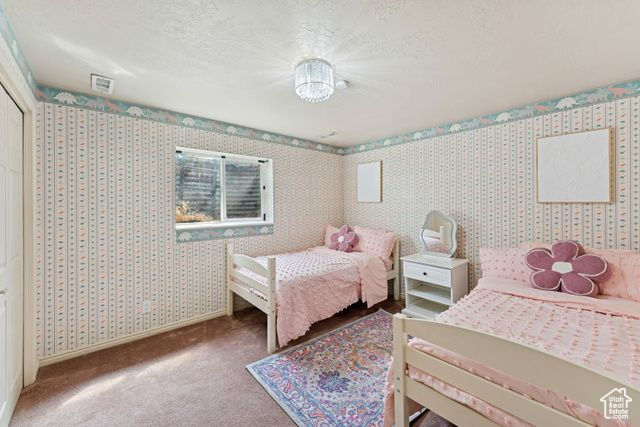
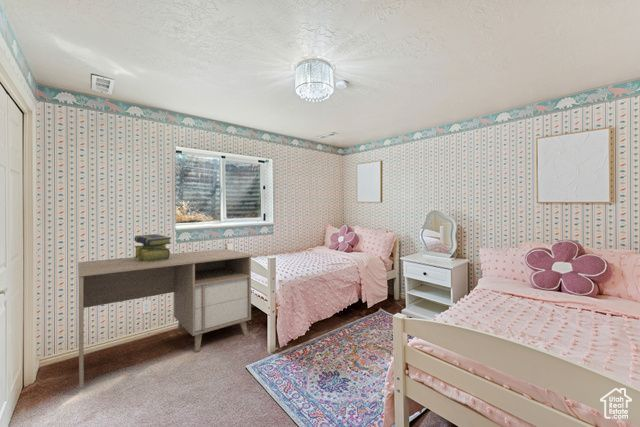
+ stack of books [133,233,172,263]
+ desk [77,248,253,390]
